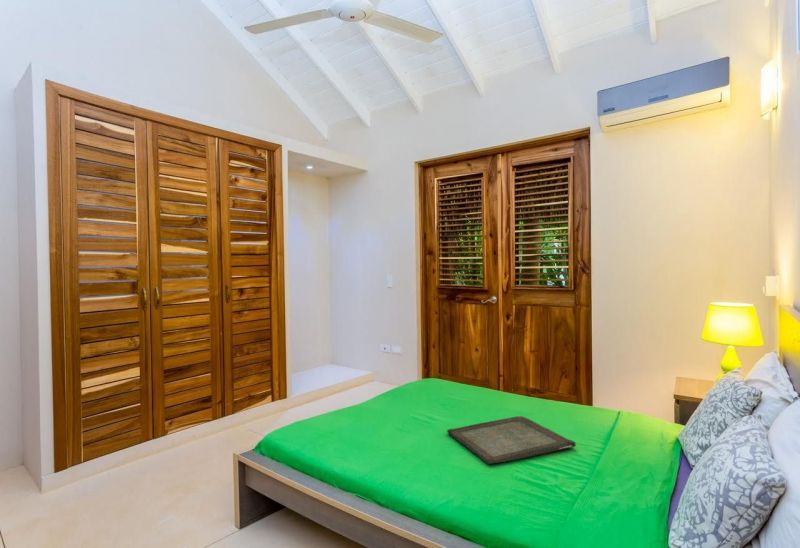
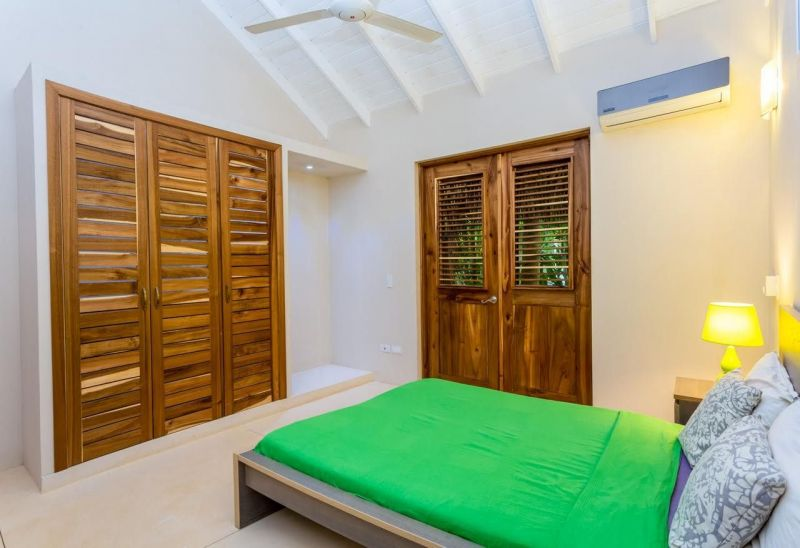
- serving tray [446,415,577,465]
